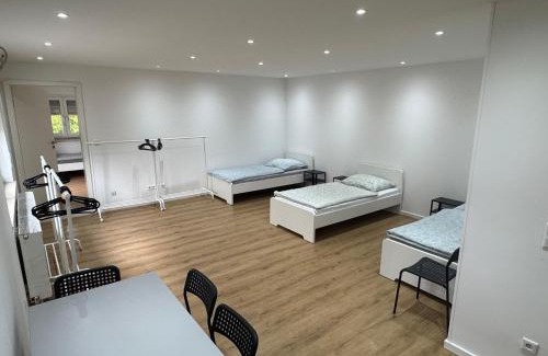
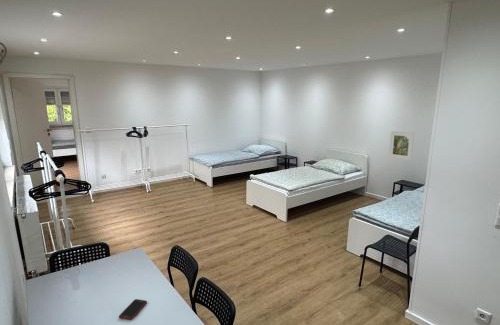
+ cell phone [118,298,148,321]
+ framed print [388,130,415,161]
